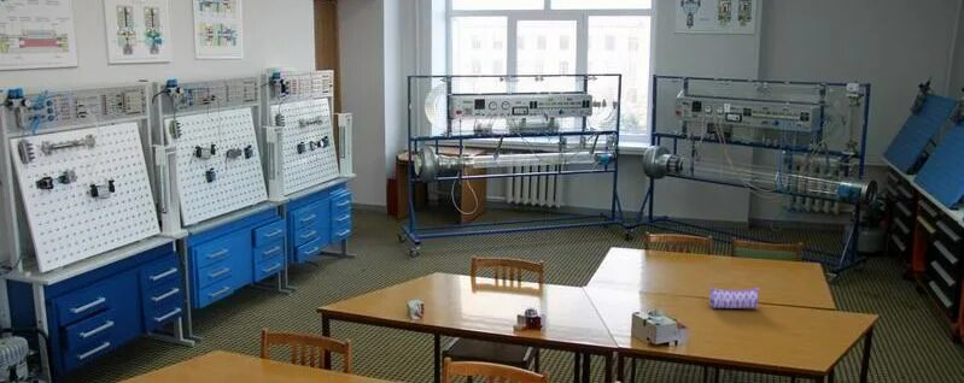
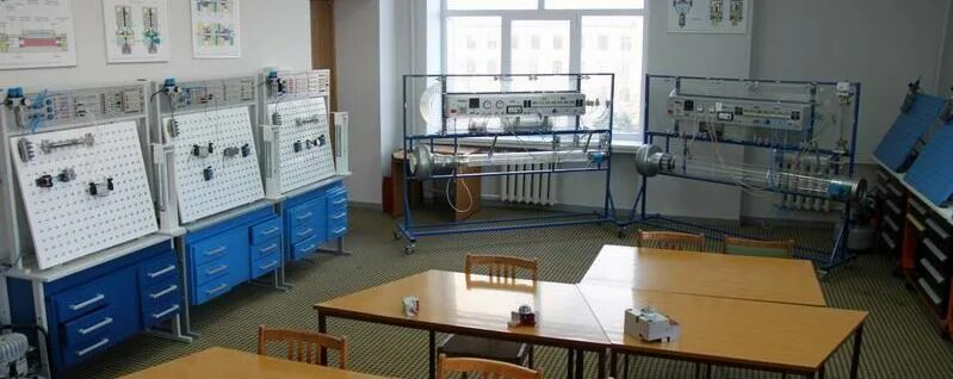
- pencil case [708,285,761,310]
